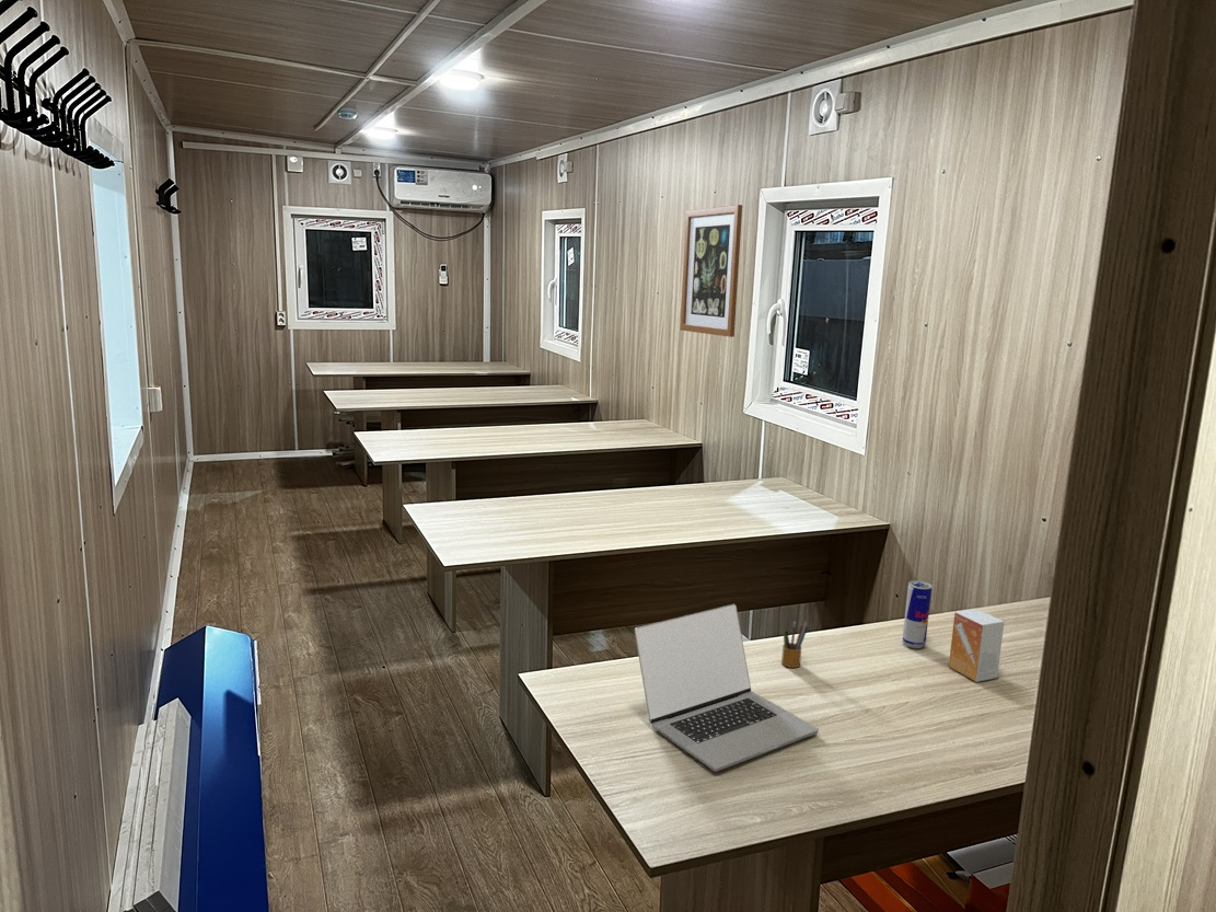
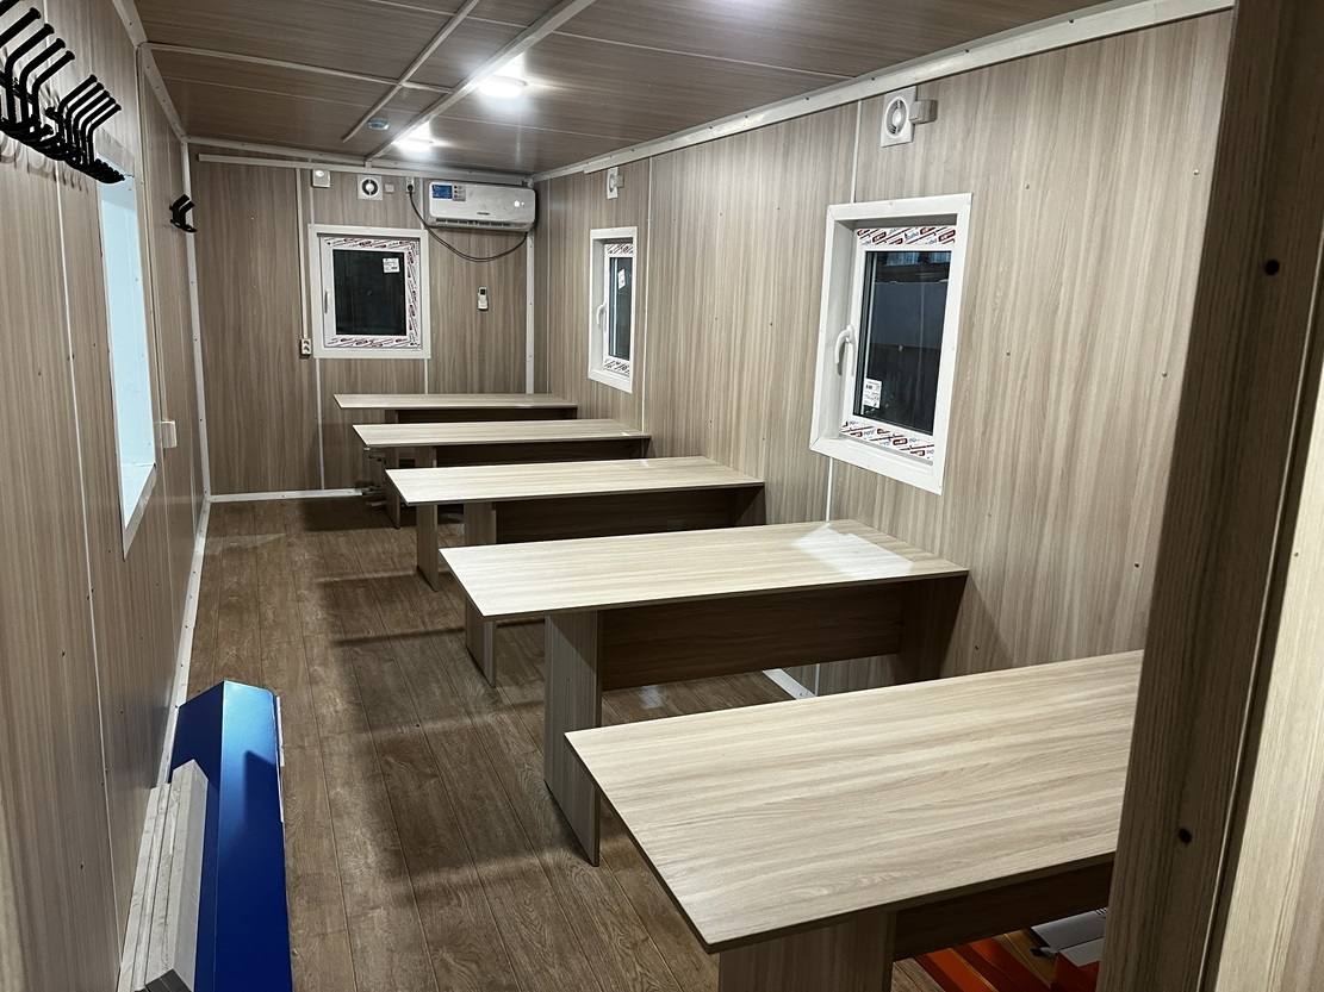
- laptop [634,603,819,773]
- beverage can [902,580,933,649]
- pencil box [780,619,810,669]
- small box [948,608,1005,683]
- wall art [679,204,743,338]
